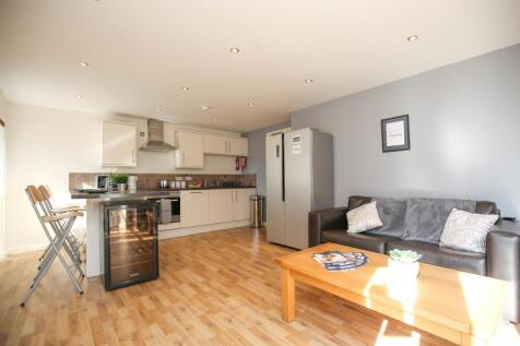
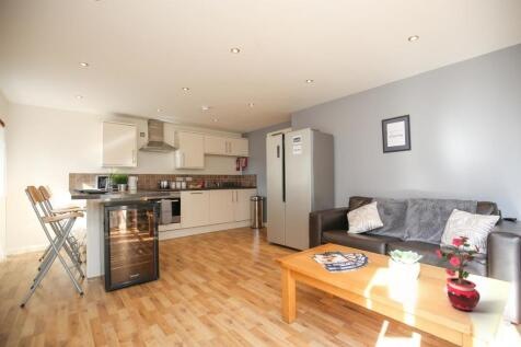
+ potted plant [435,235,489,313]
